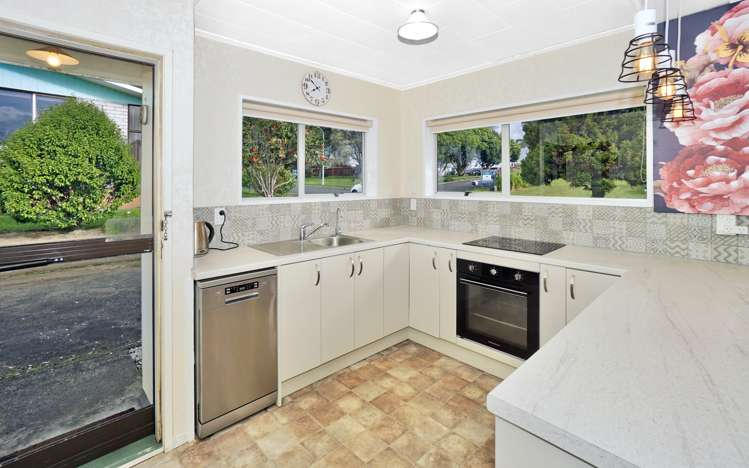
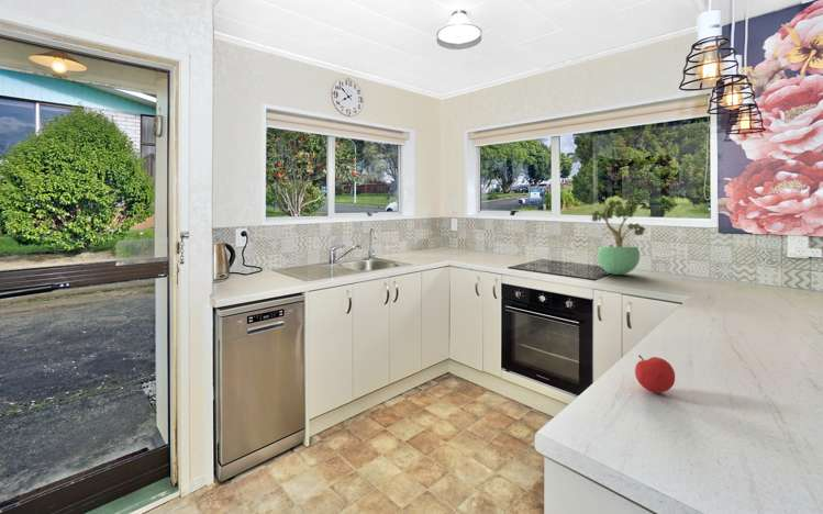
+ potted plant [590,199,647,276]
+ fruit [634,354,676,394]
